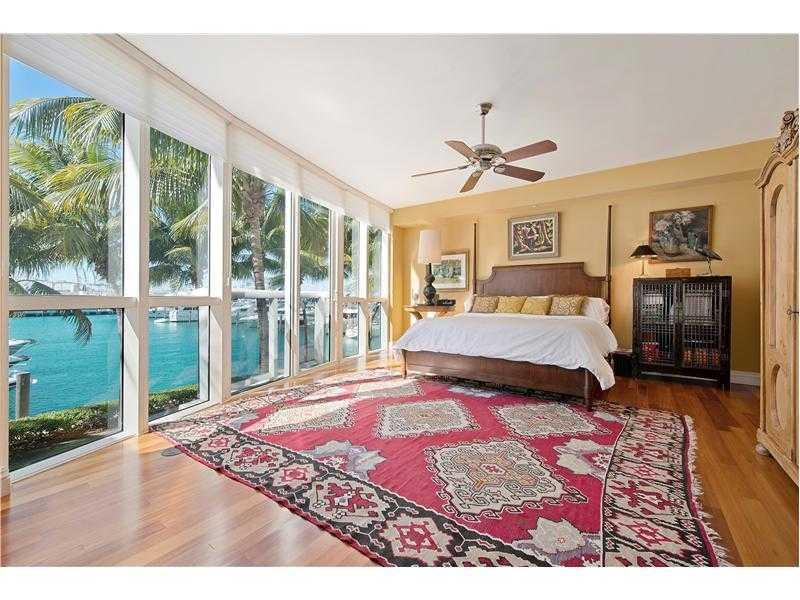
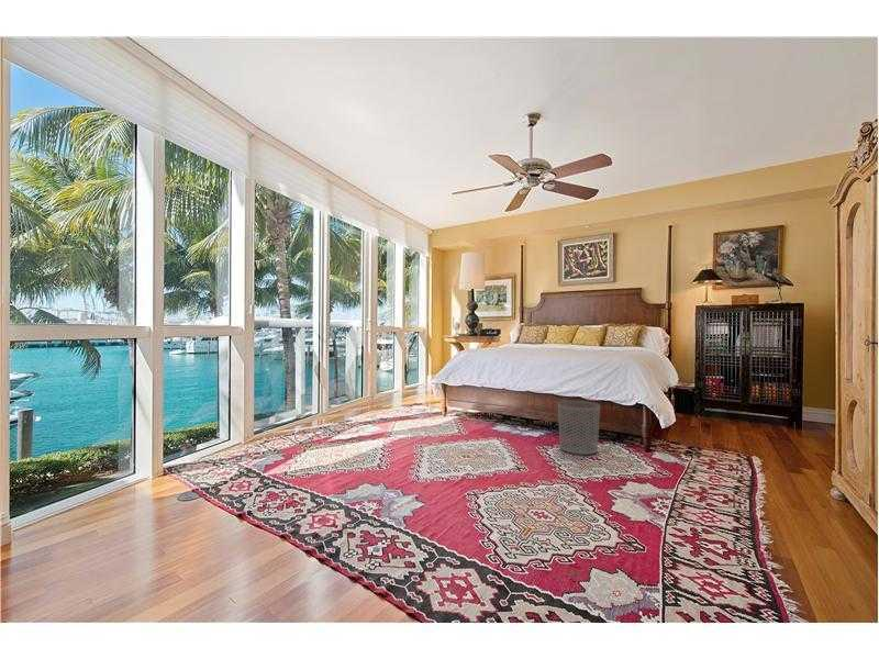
+ waste bin [557,400,601,456]
